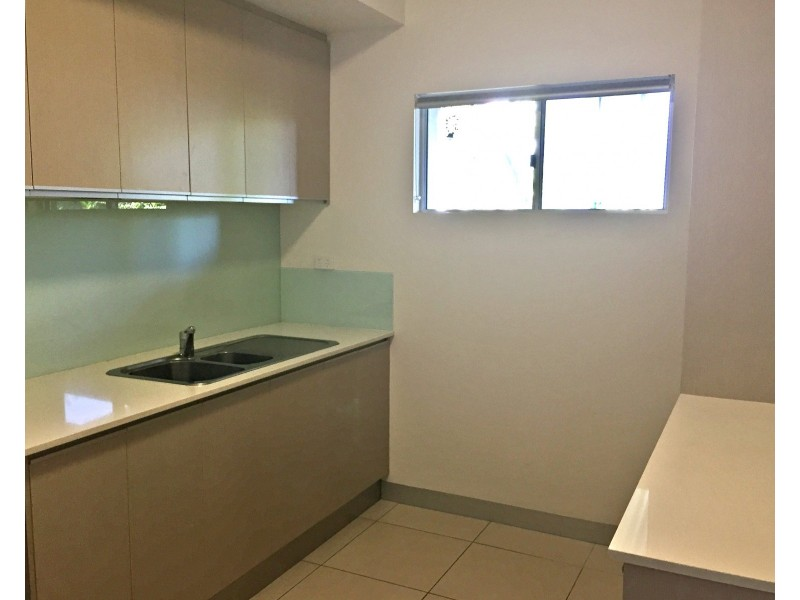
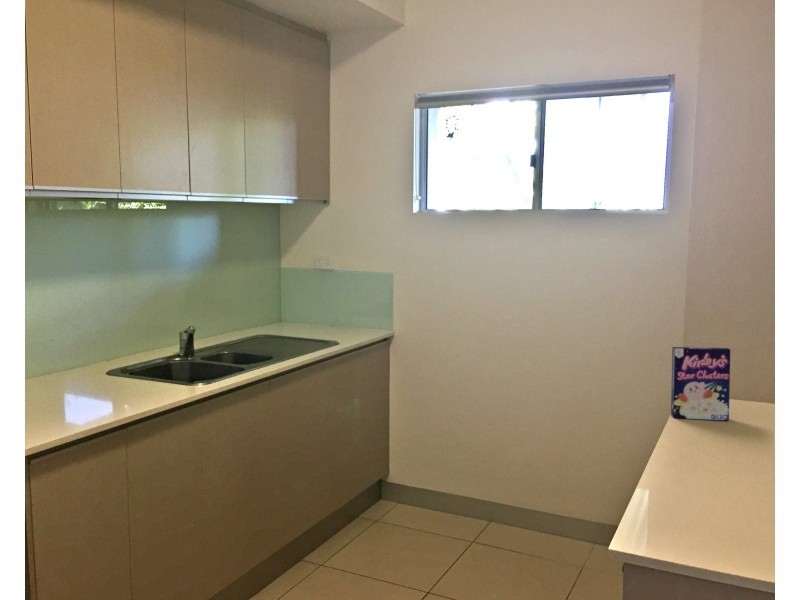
+ cereal box [670,346,731,421]
